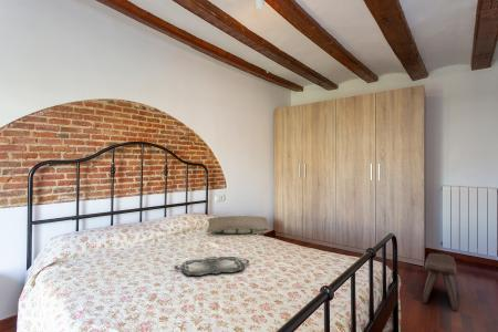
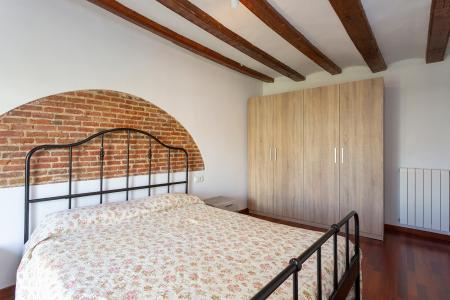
- pillow [206,215,272,235]
- stool [422,252,458,312]
- serving tray [173,256,250,277]
